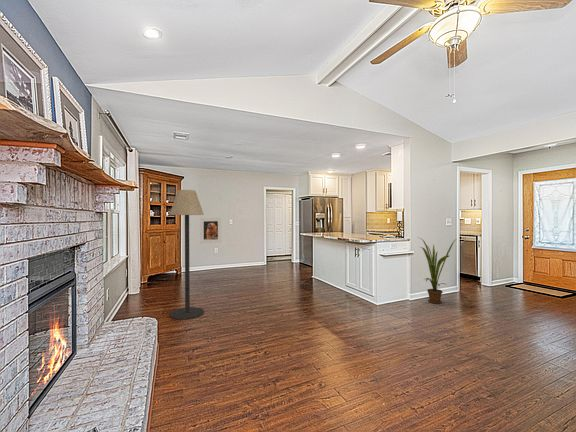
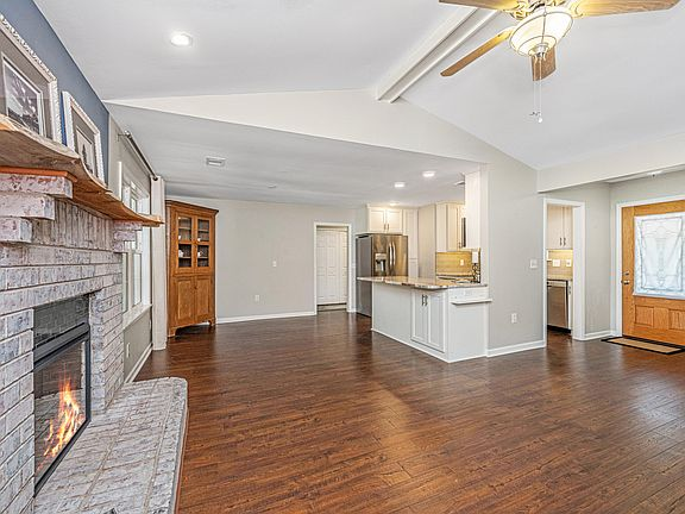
- house plant [417,236,457,305]
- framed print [199,217,222,244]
- floor lamp [168,189,205,320]
